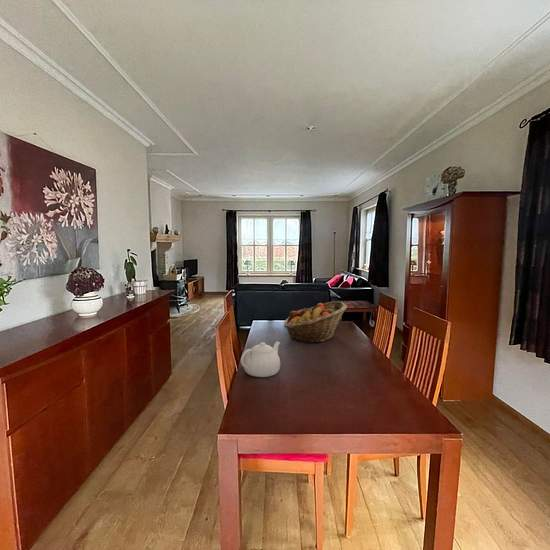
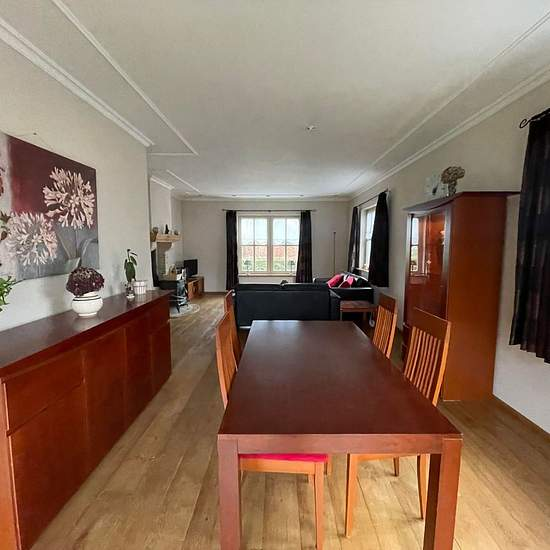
- fruit basket [283,300,348,344]
- teapot [240,340,281,378]
